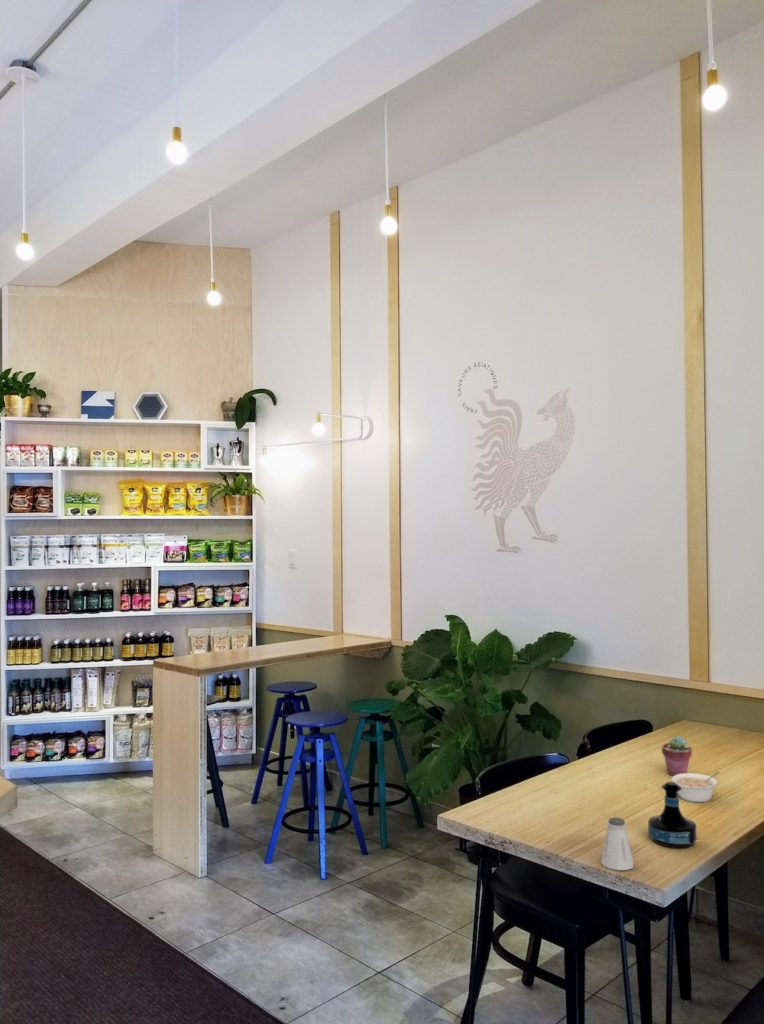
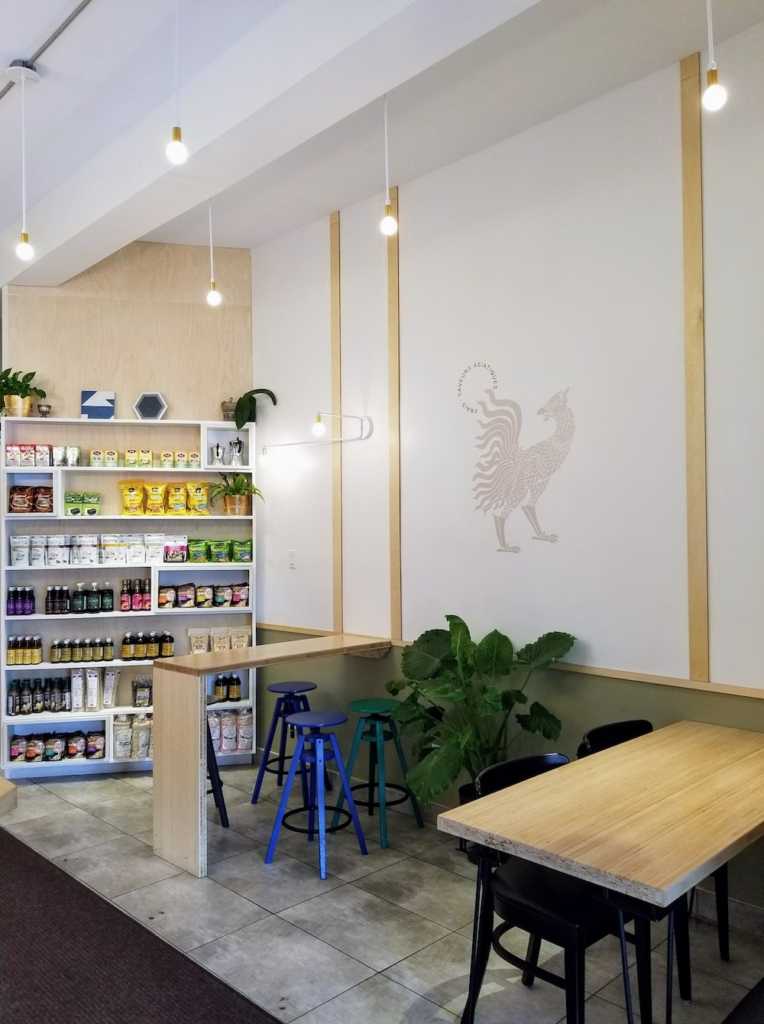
- legume [671,771,721,803]
- saltshaker [600,816,635,871]
- tequila bottle [647,781,698,849]
- potted succulent [661,735,693,777]
